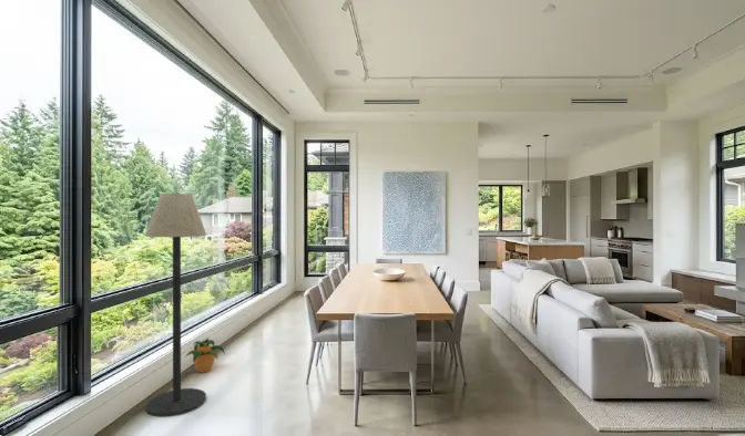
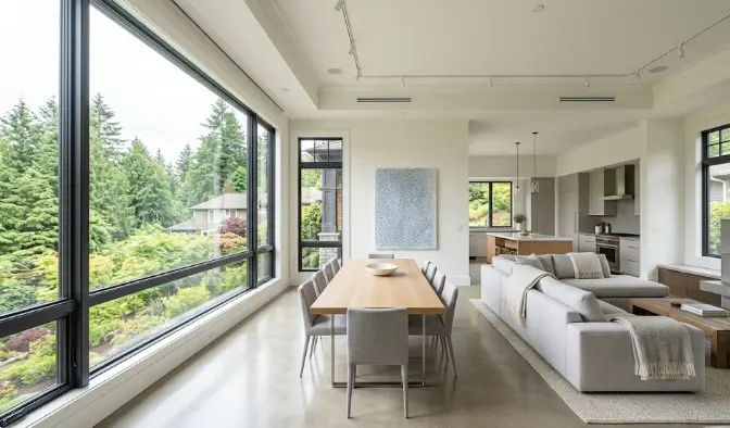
- floor lamp [143,193,207,418]
- potted plant [184,336,226,374]
